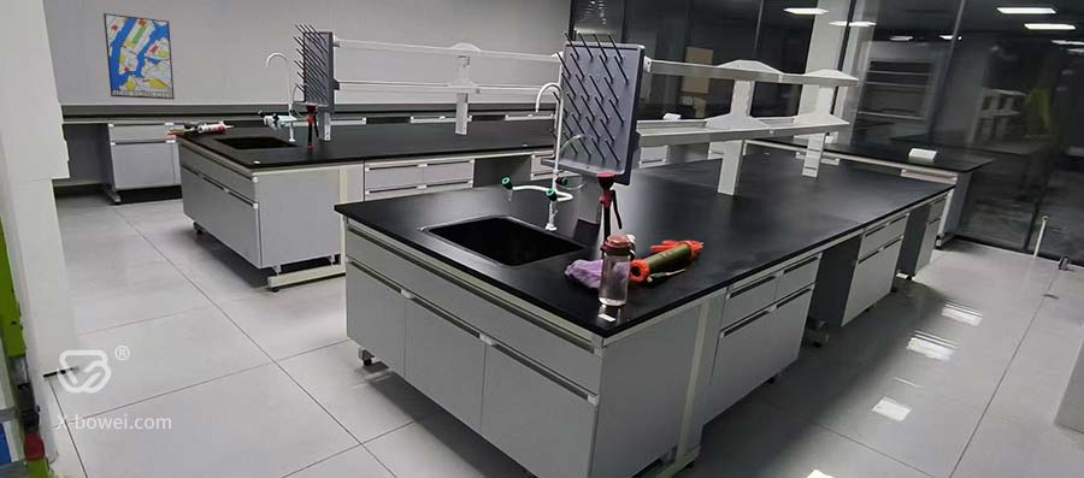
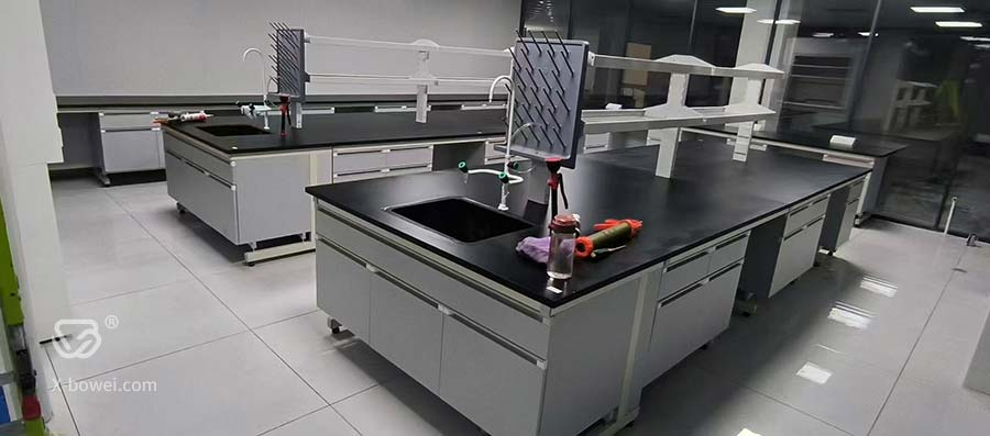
- wall art [102,12,176,101]
